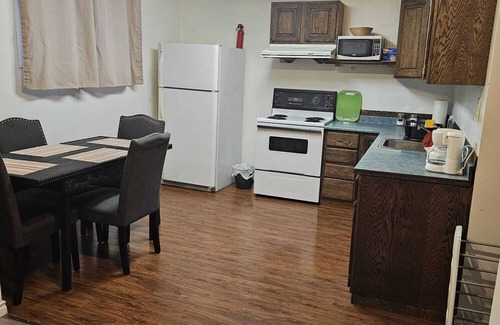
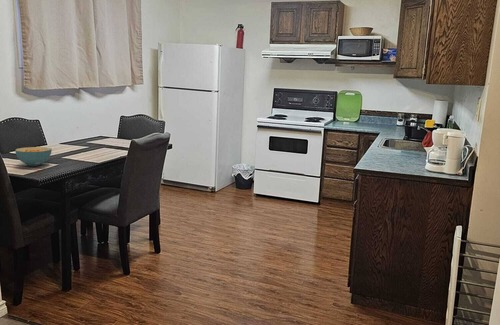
+ cereal bowl [14,146,53,167]
